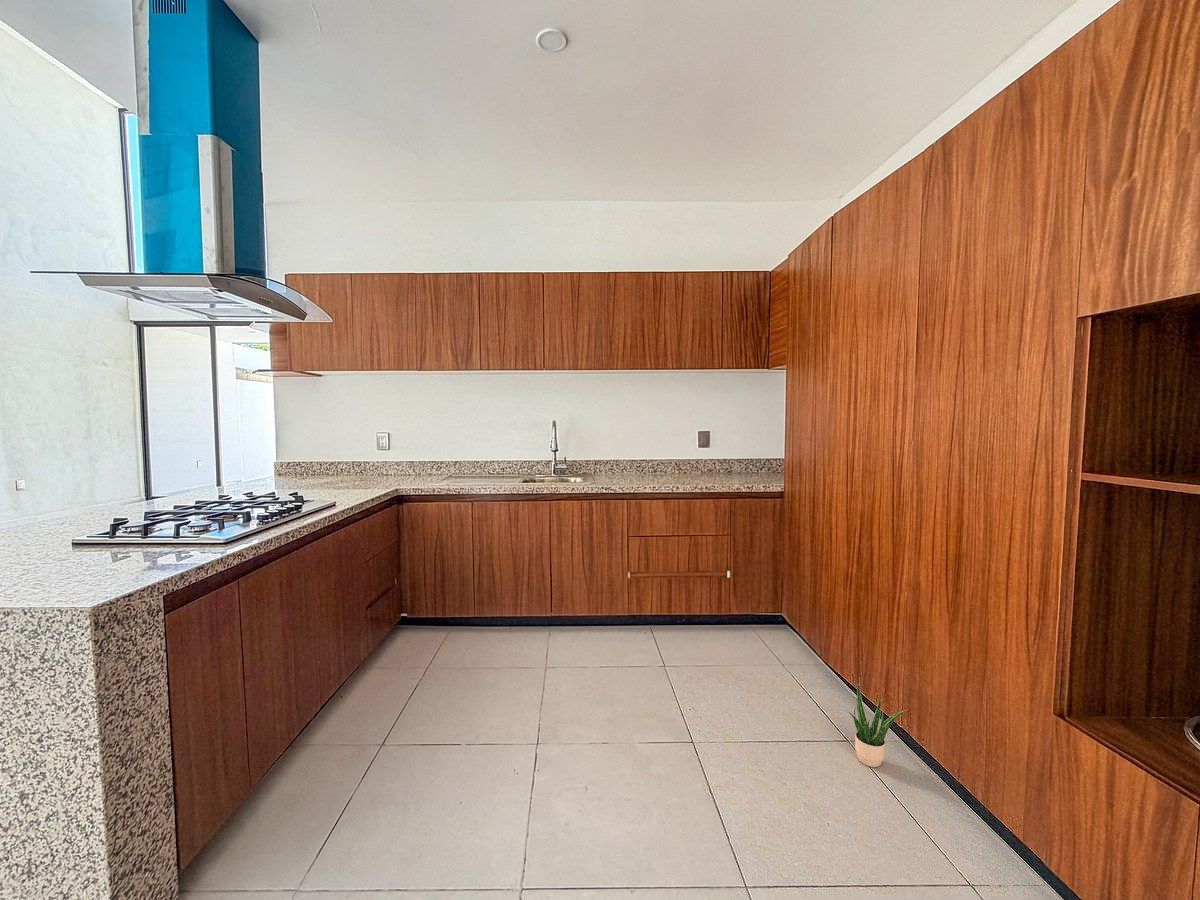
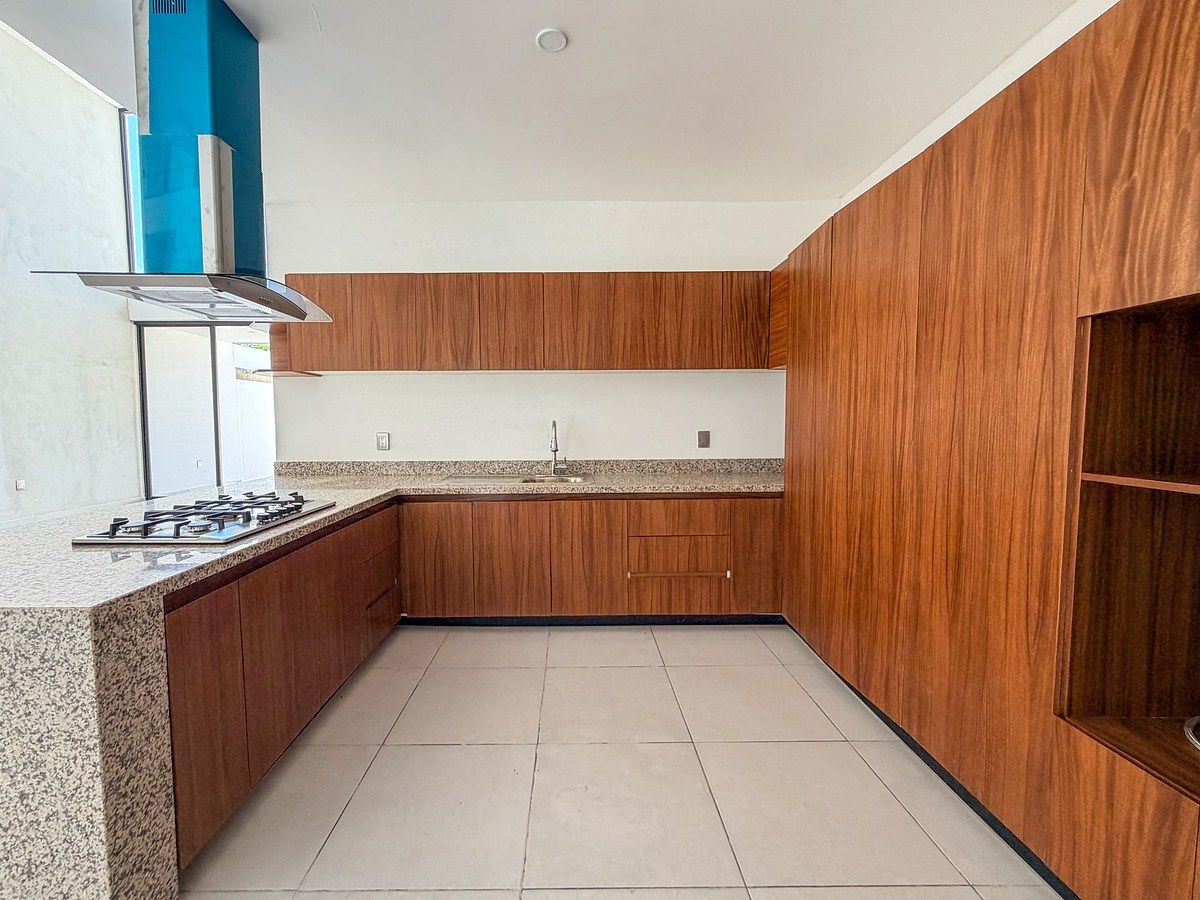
- potted plant [848,677,907,768]
